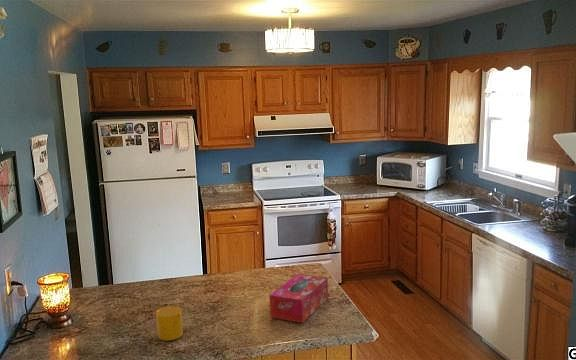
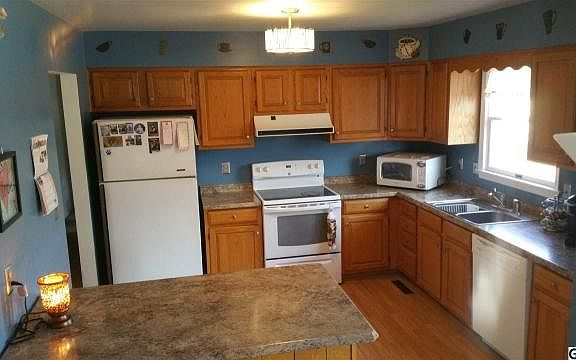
- tissue box [268,273,329,324]
- cup [155,305,184,342]
